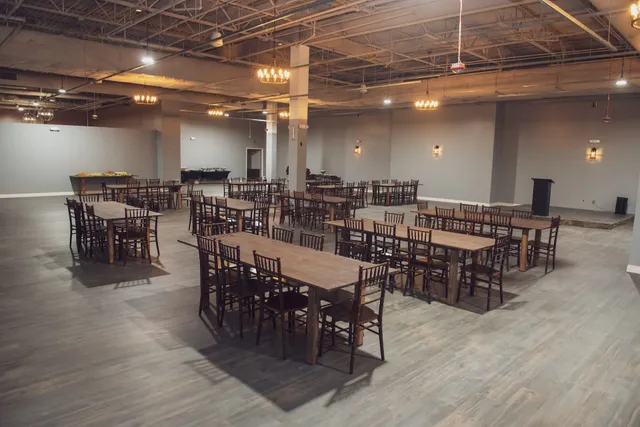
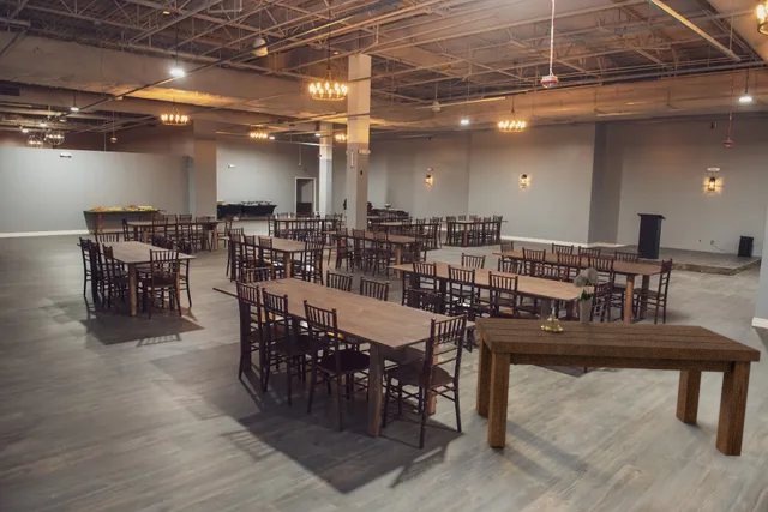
+ candle holder [542,306,563,332]
+ dining table [474,317,762,457]
+ bouquet [572,266,600,324]
